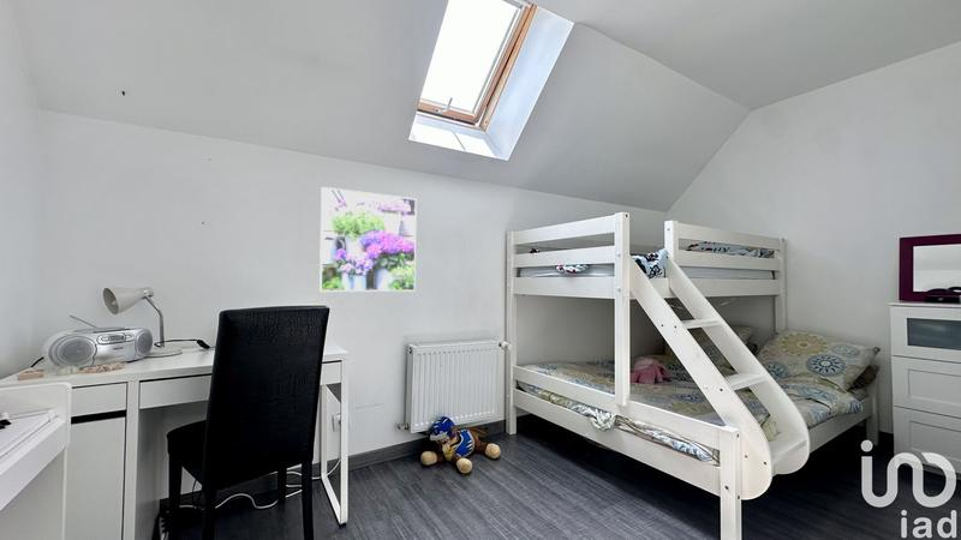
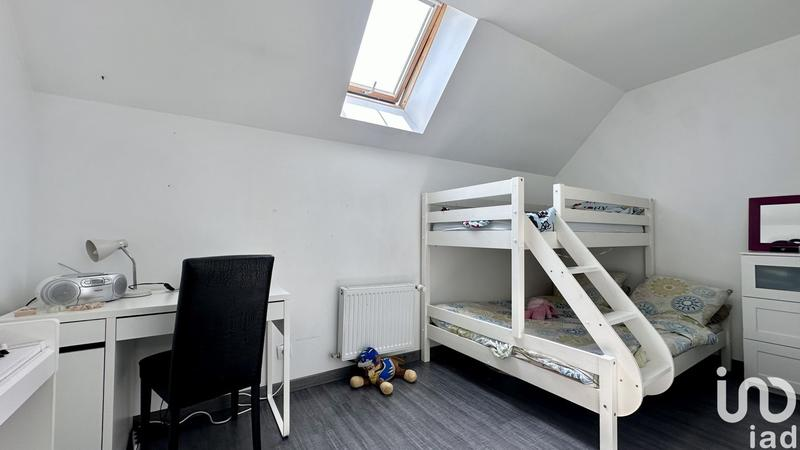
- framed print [318,186,418,293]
